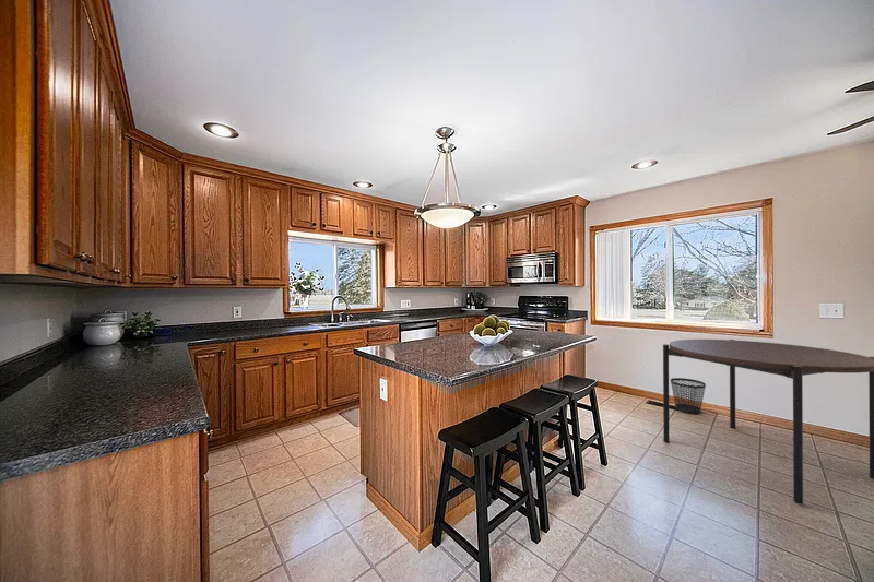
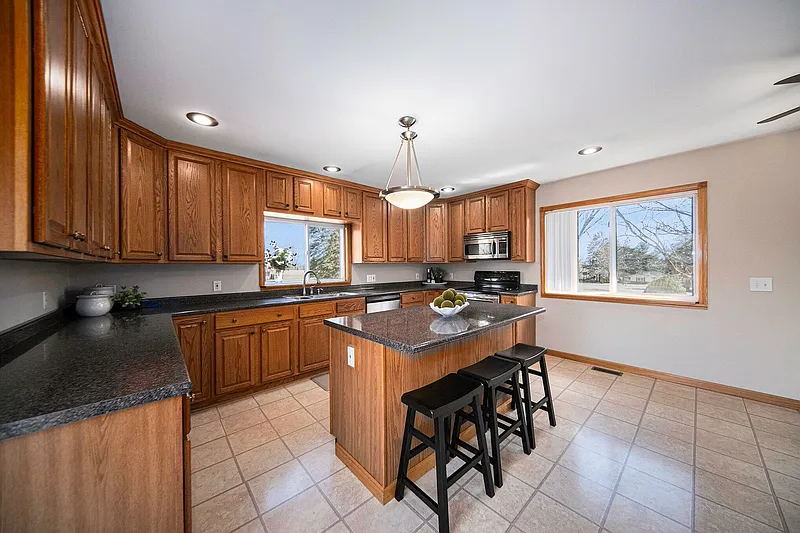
- dining table [662,338,874,506]
- wastebasket [670,377,707,415]
